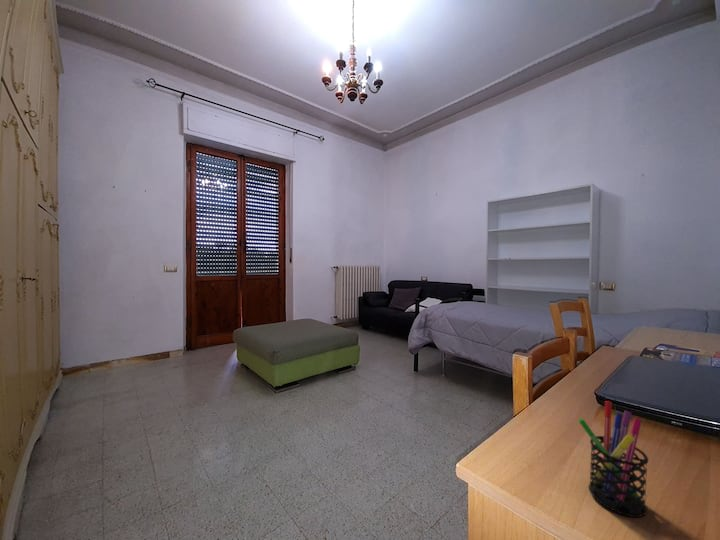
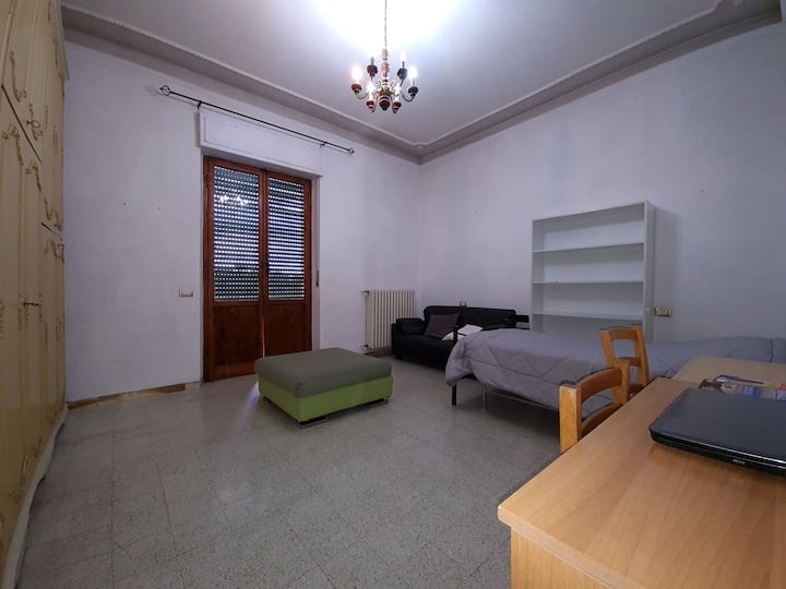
- pen holder [577,400,650,518]
